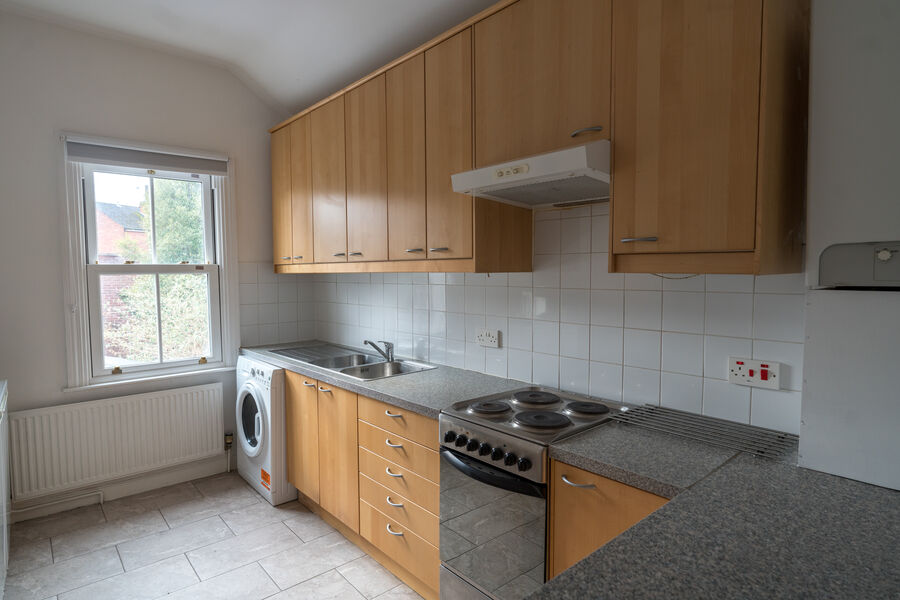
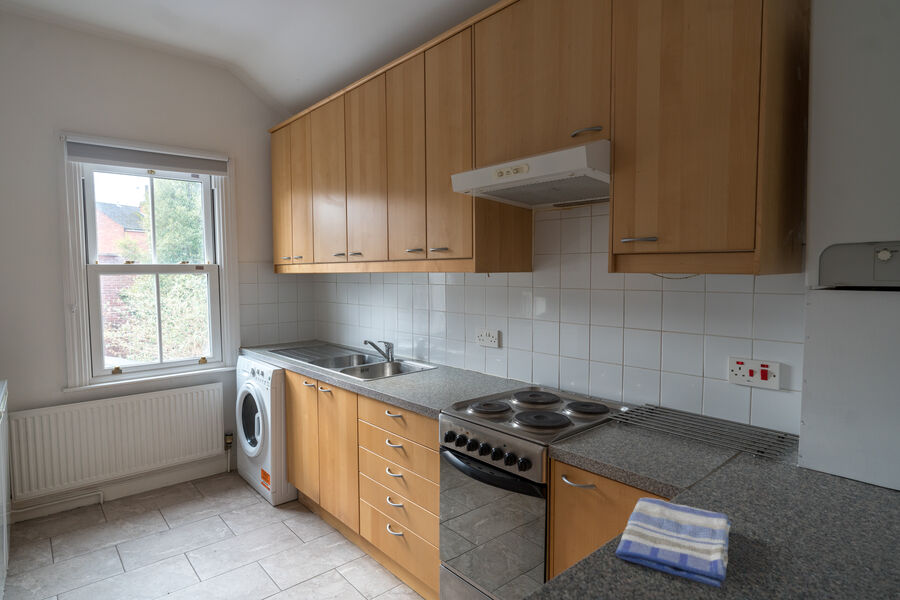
+ dish towel [614,497,732,589]
